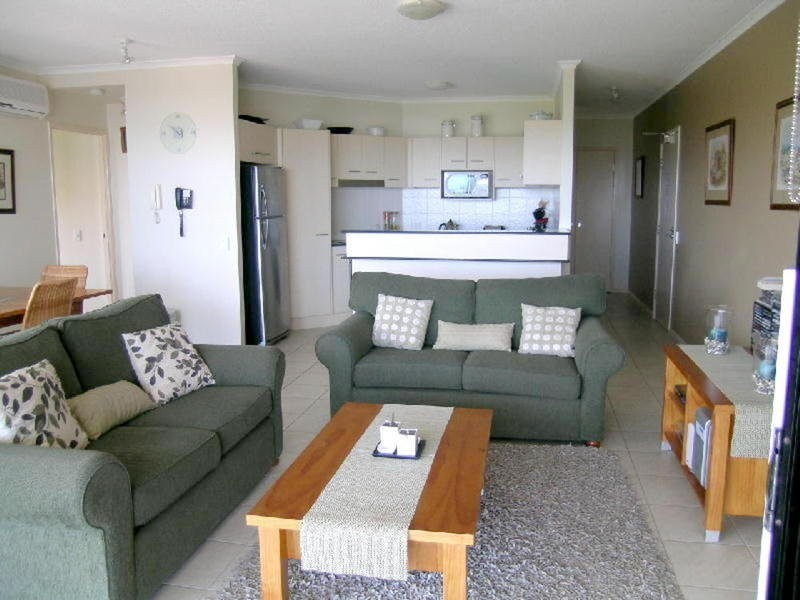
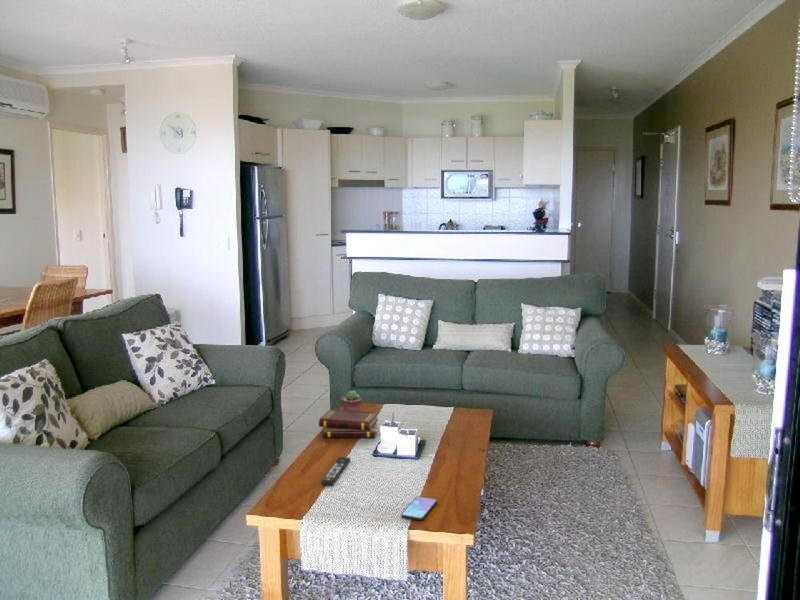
+ potted succulent [340,390,363,411]
+ remote control [320,456,351,486]
+ book set [318,408,379,438]
+ smartphone [400,496,438,521]
